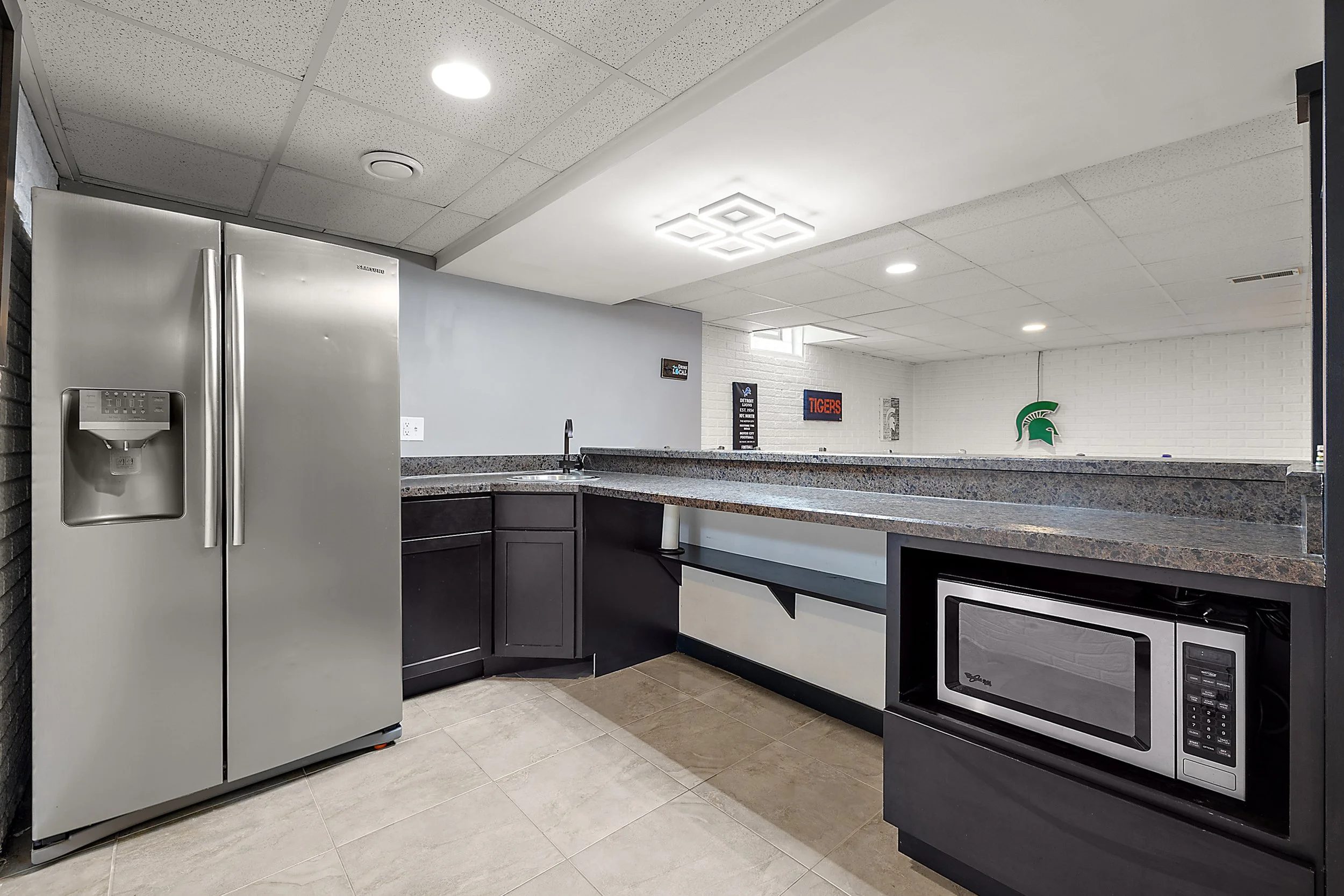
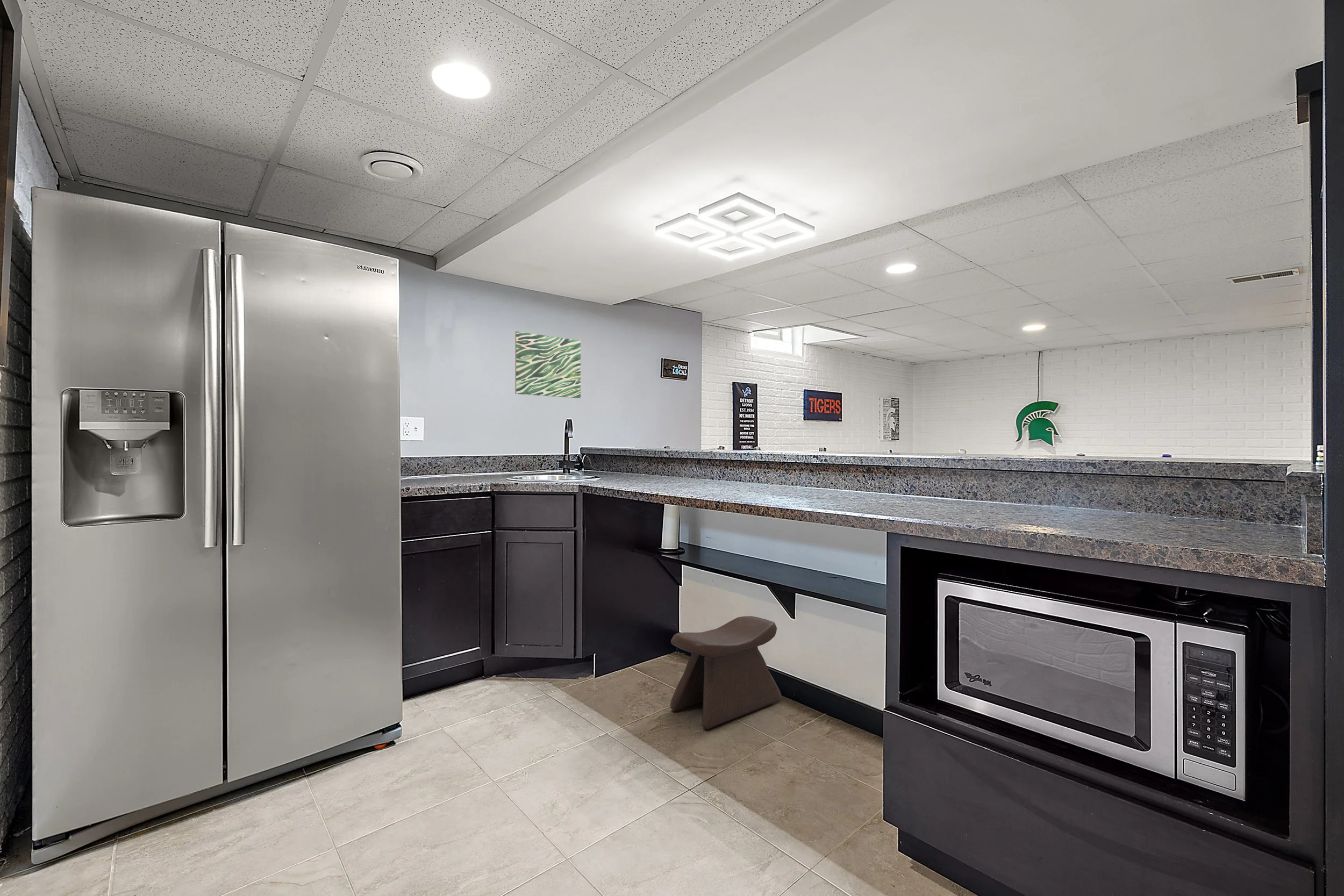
+ wall art [515,331,581,399]
+ stool [669,615,782,730]
